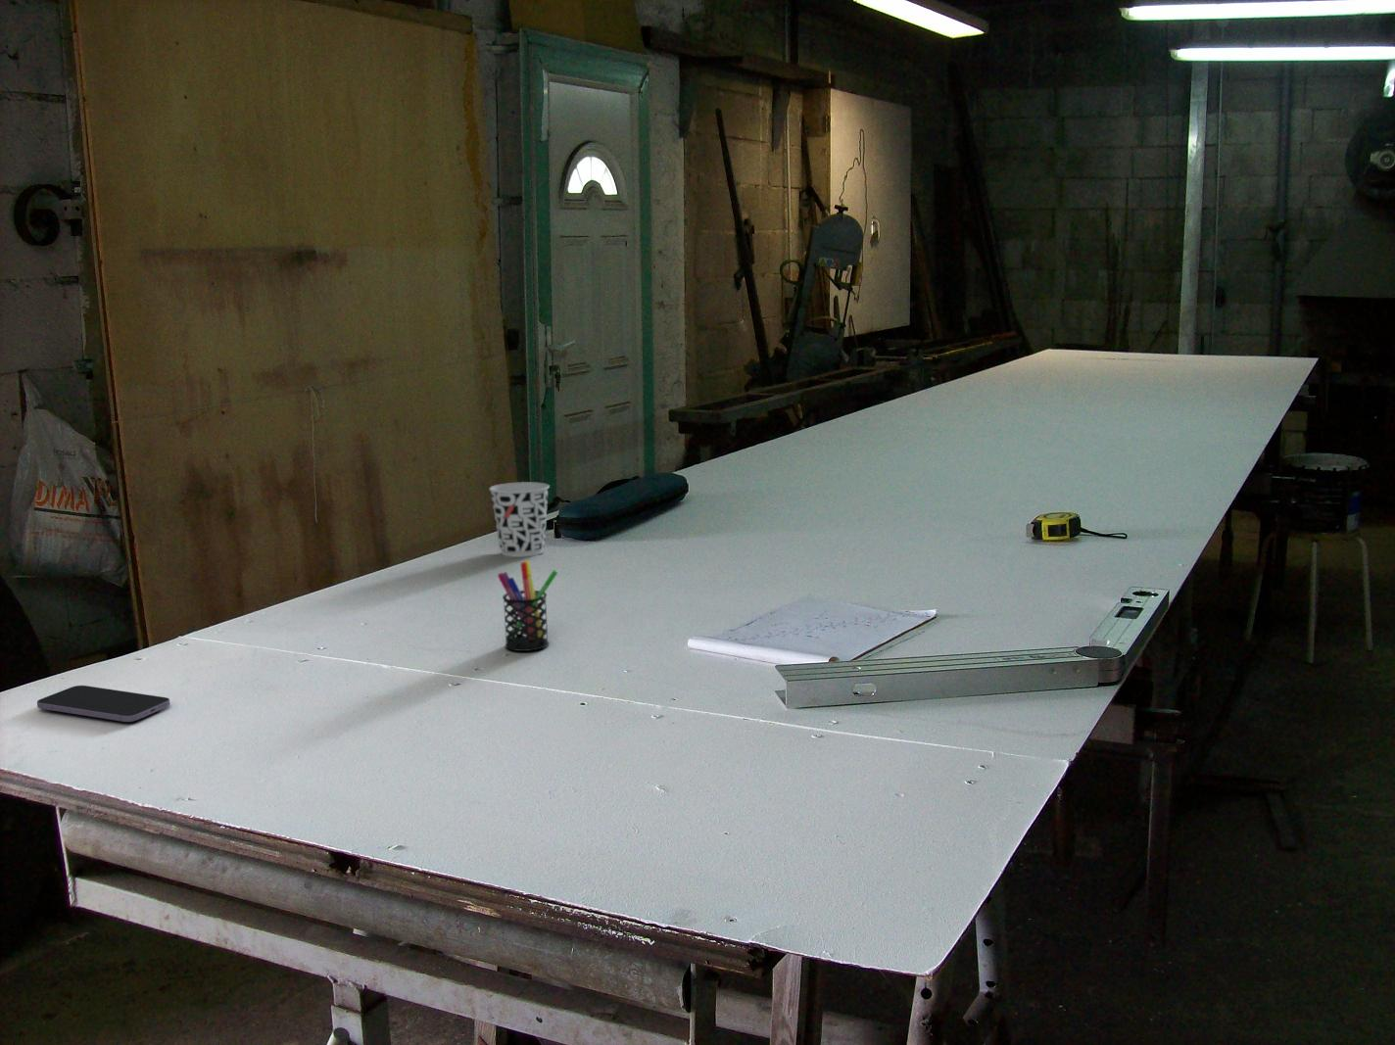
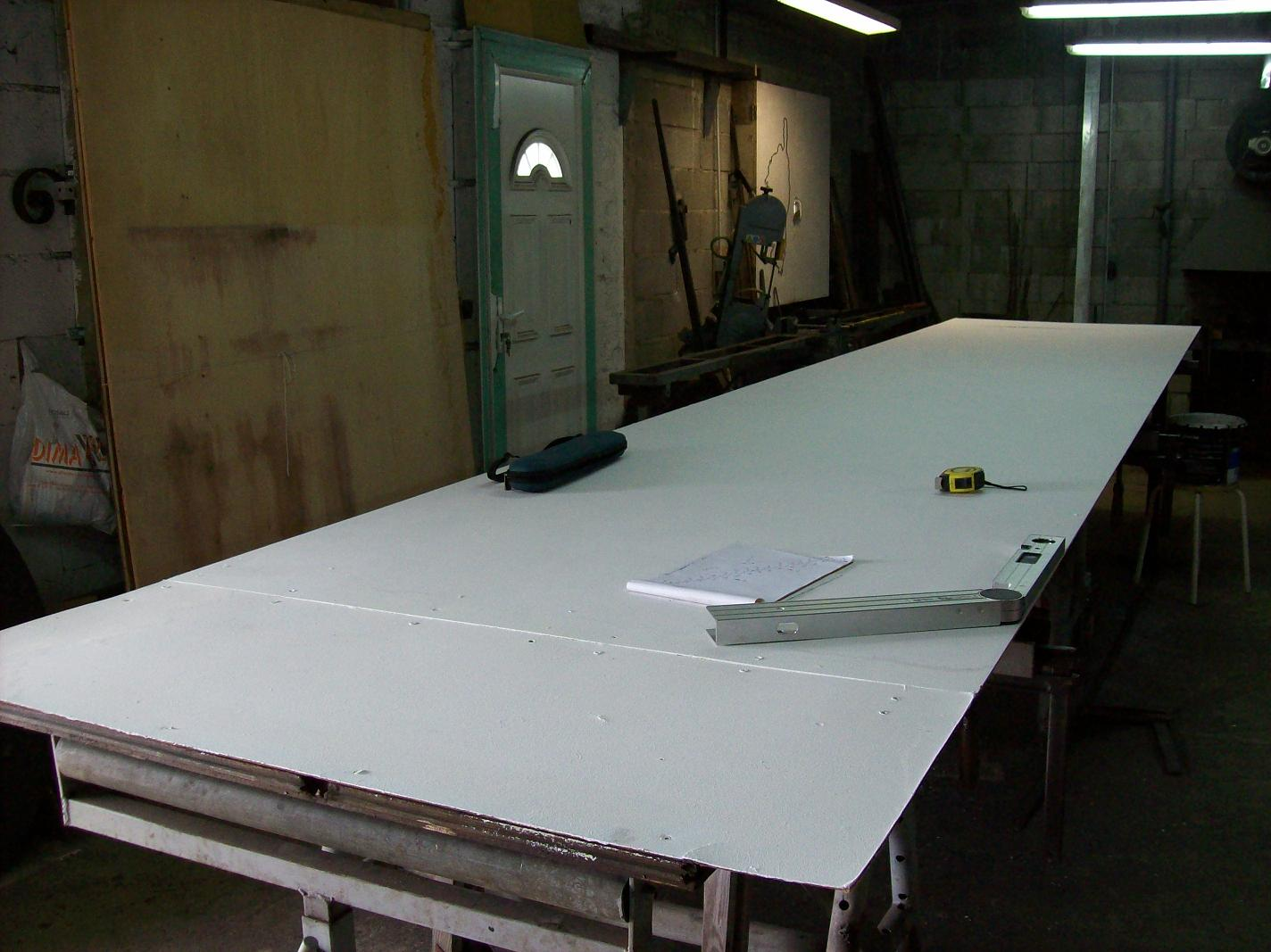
- pen holder [497,560,559,652]
- smartphone [36,685,170,722]
- cup [487,481,551,559]
